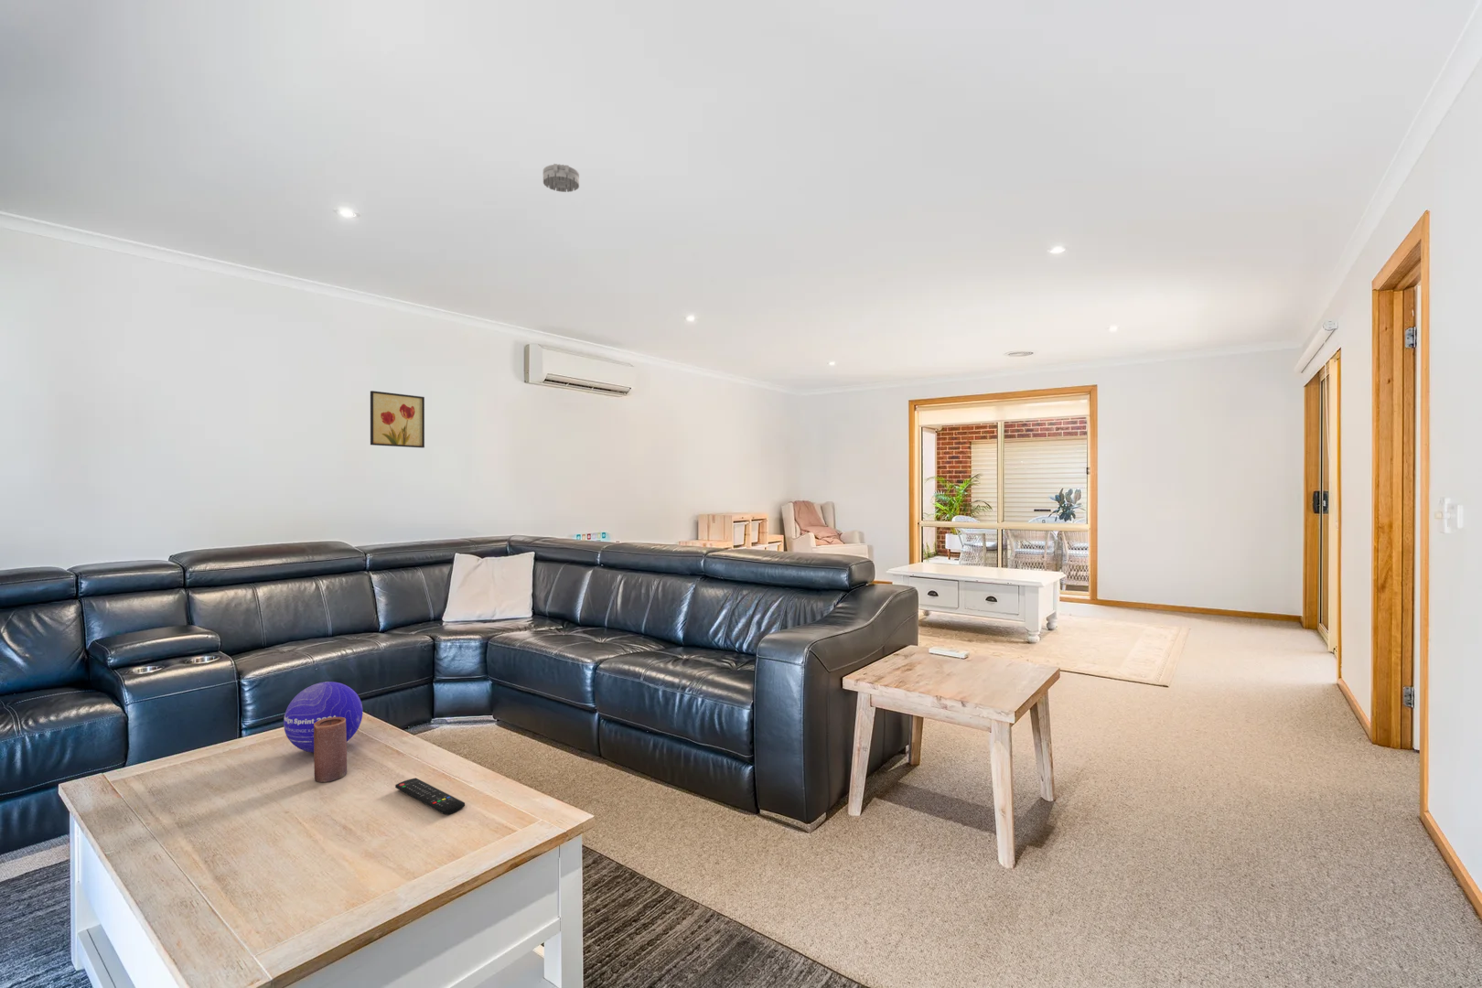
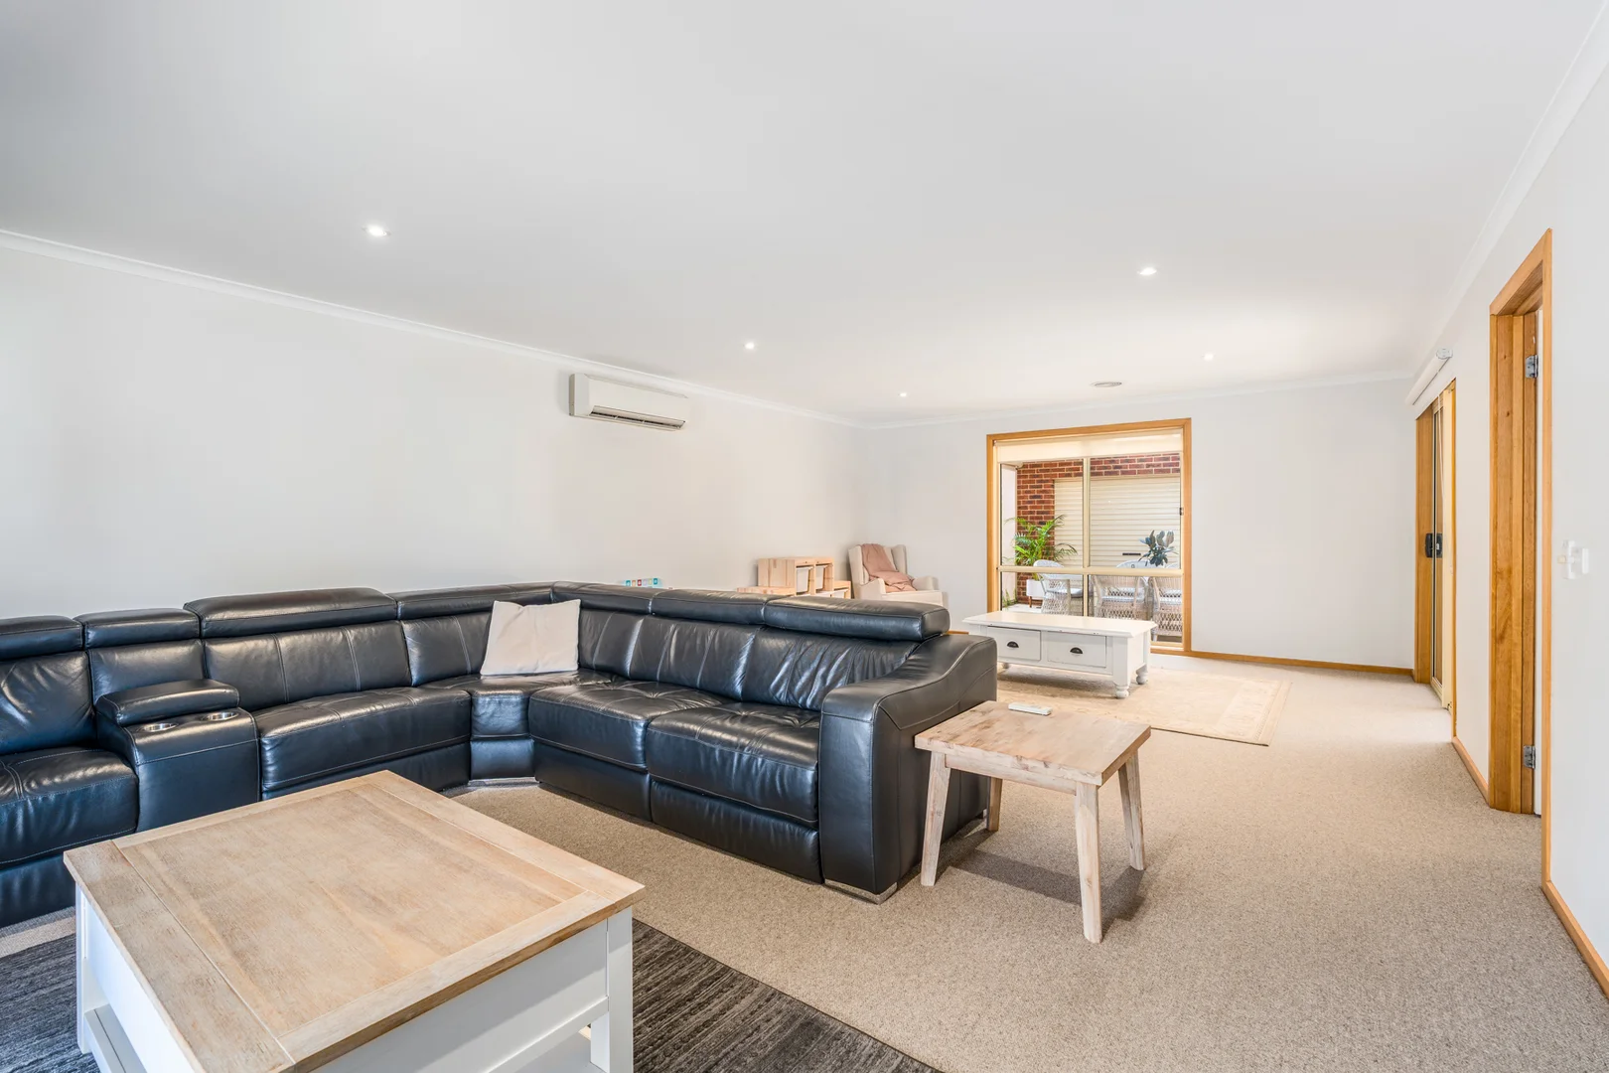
- candle [313,717,348,783]
- wall art [369,389,426,449]
- smoke detector [543,163,580,193]
- decorative ball [282,680,363,754]
- remote control [395,777,465,815]
